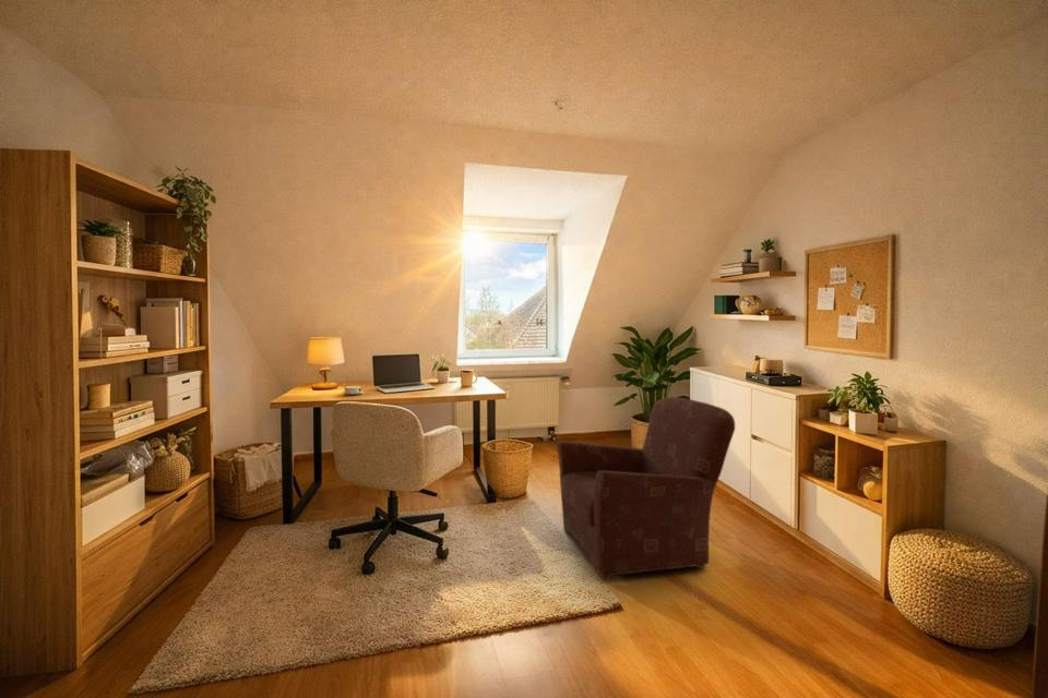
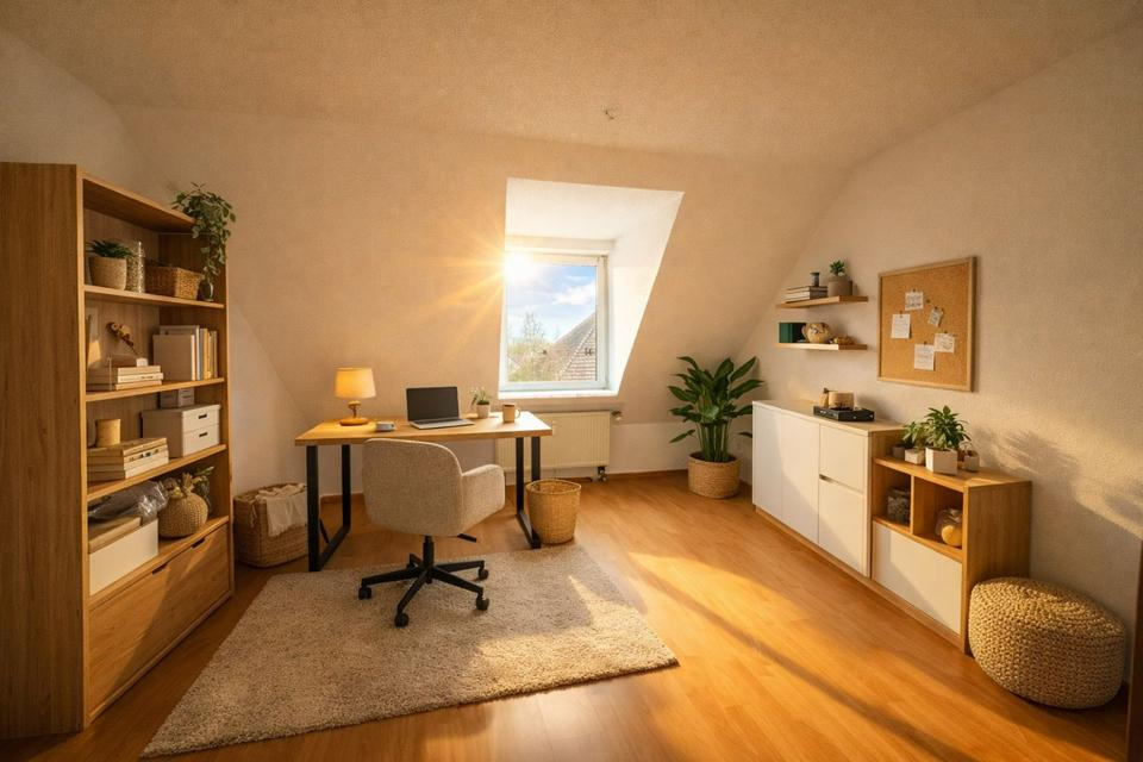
- armchair [556,396,736,580]
